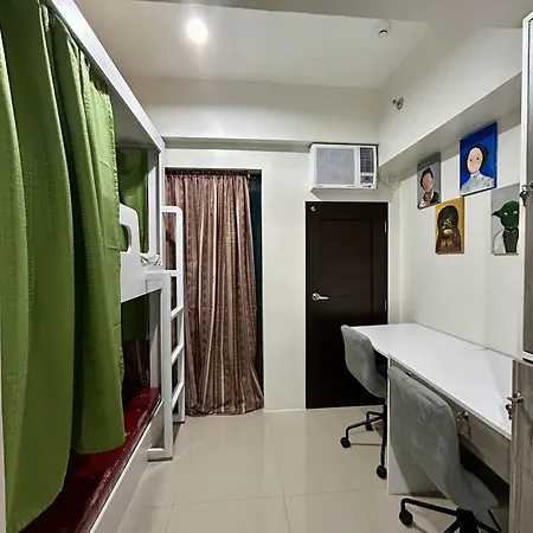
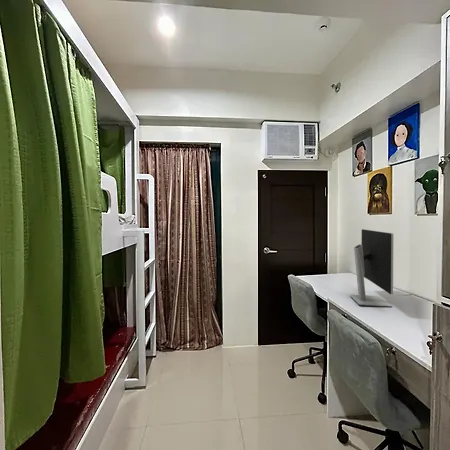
+ monitor [349,228,394,308]
